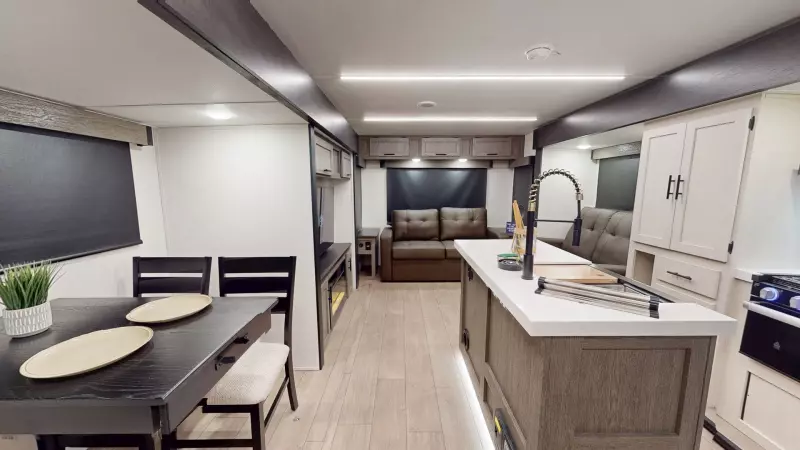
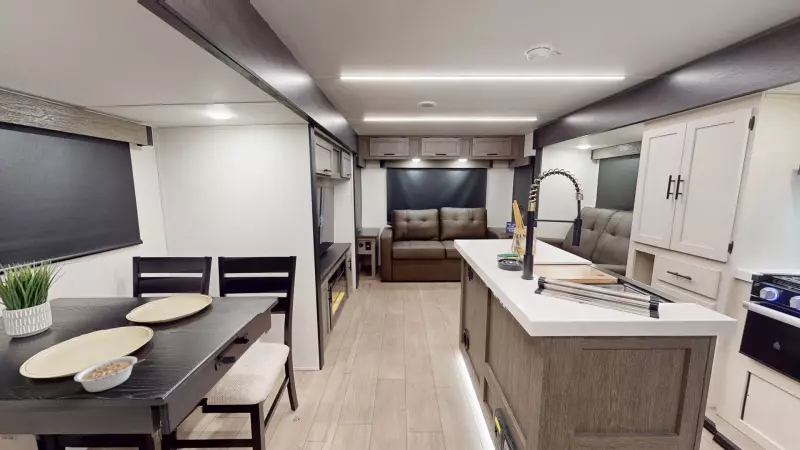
+ legume [73,355,146,393]
